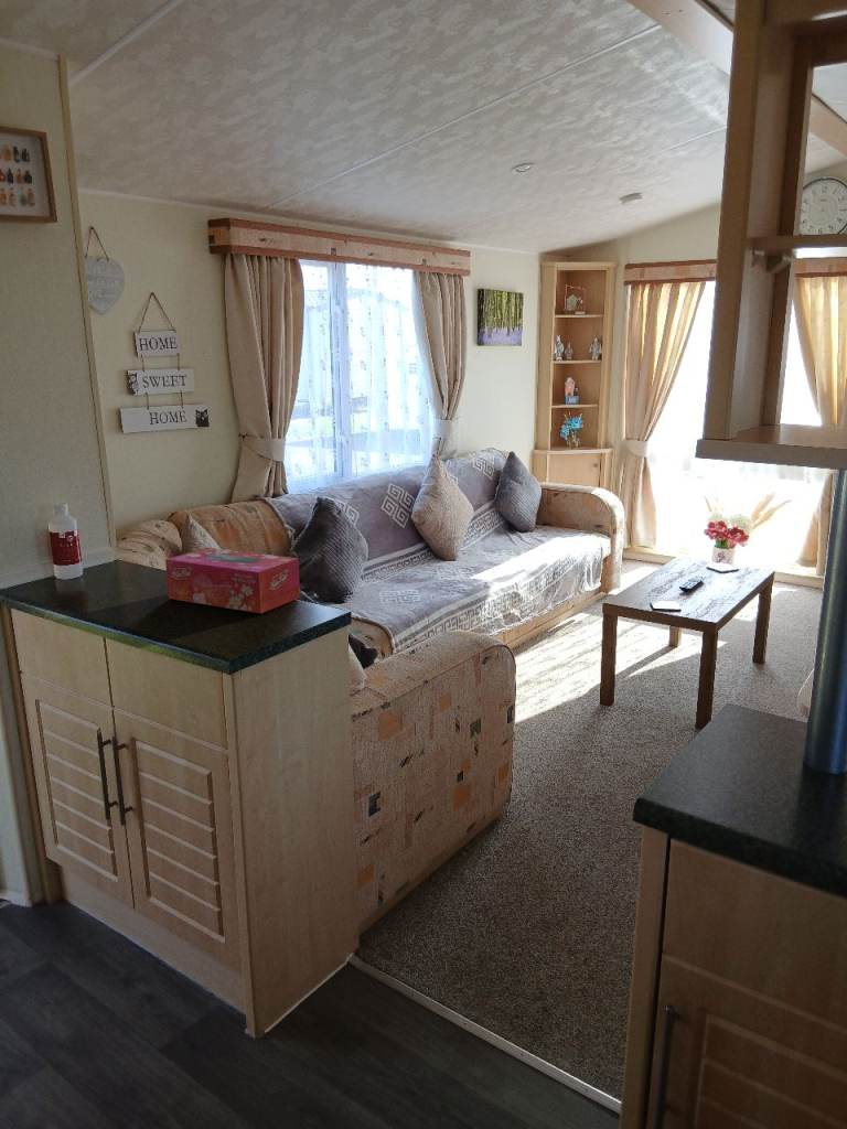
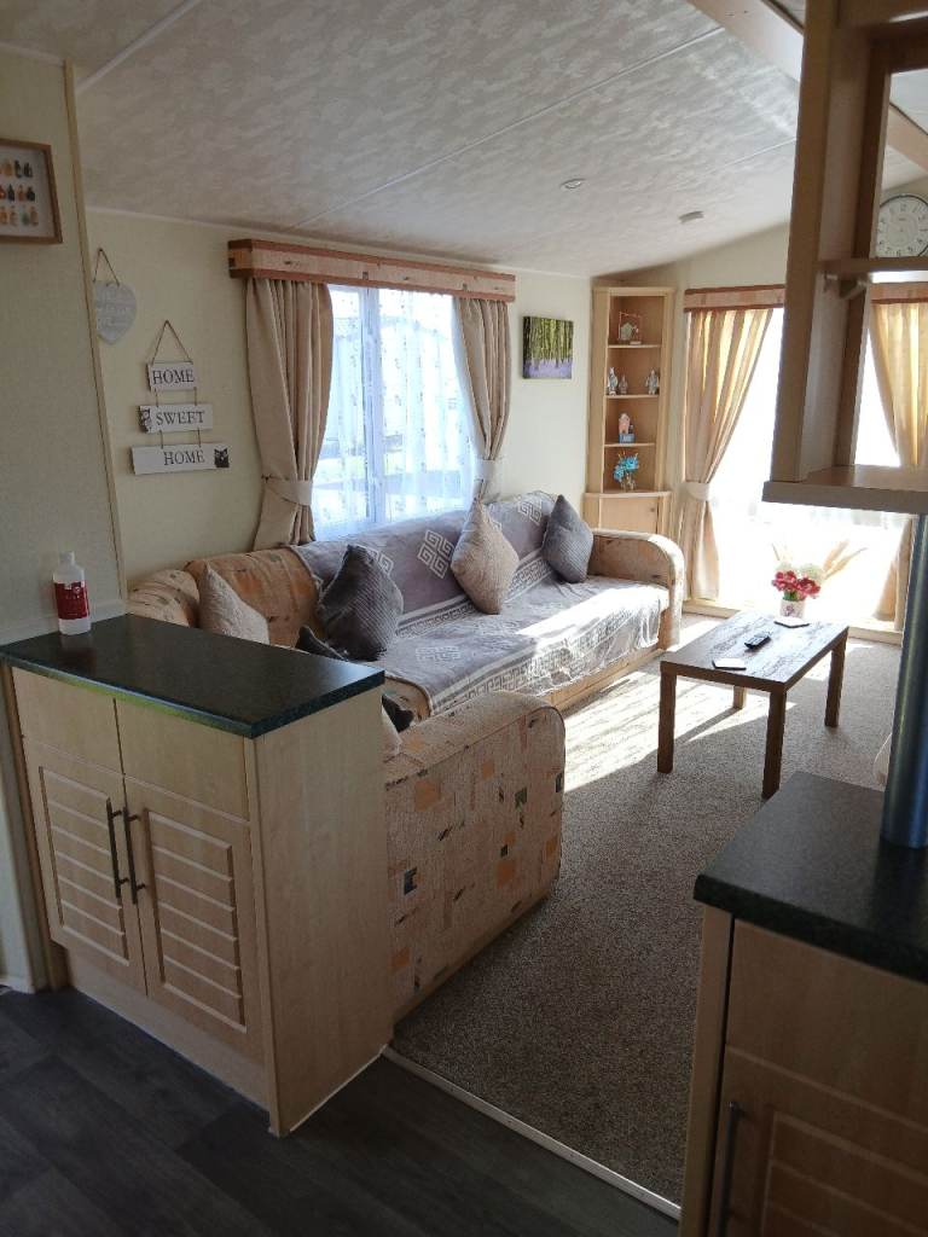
- tissue box [164,547,301,614]
